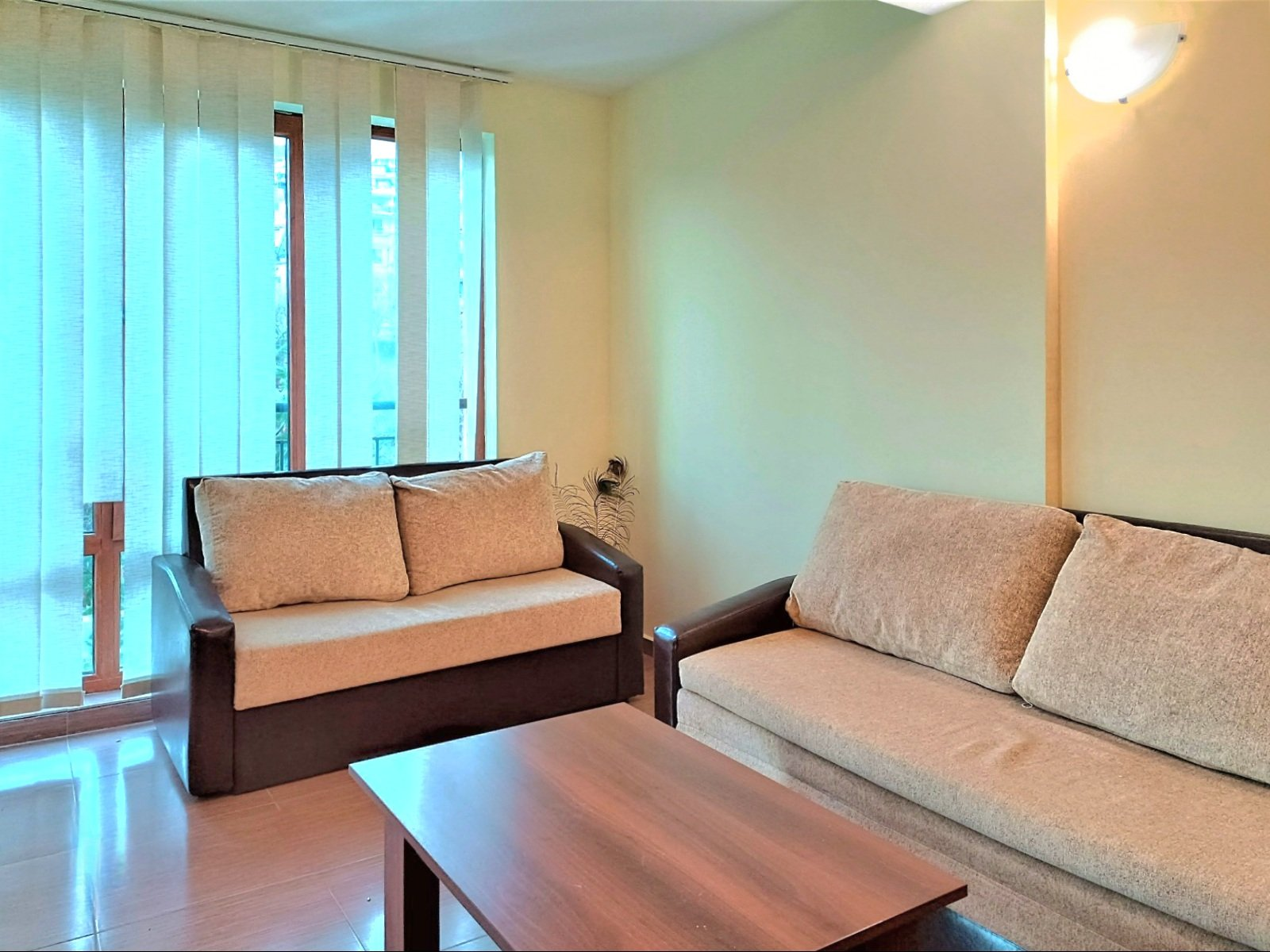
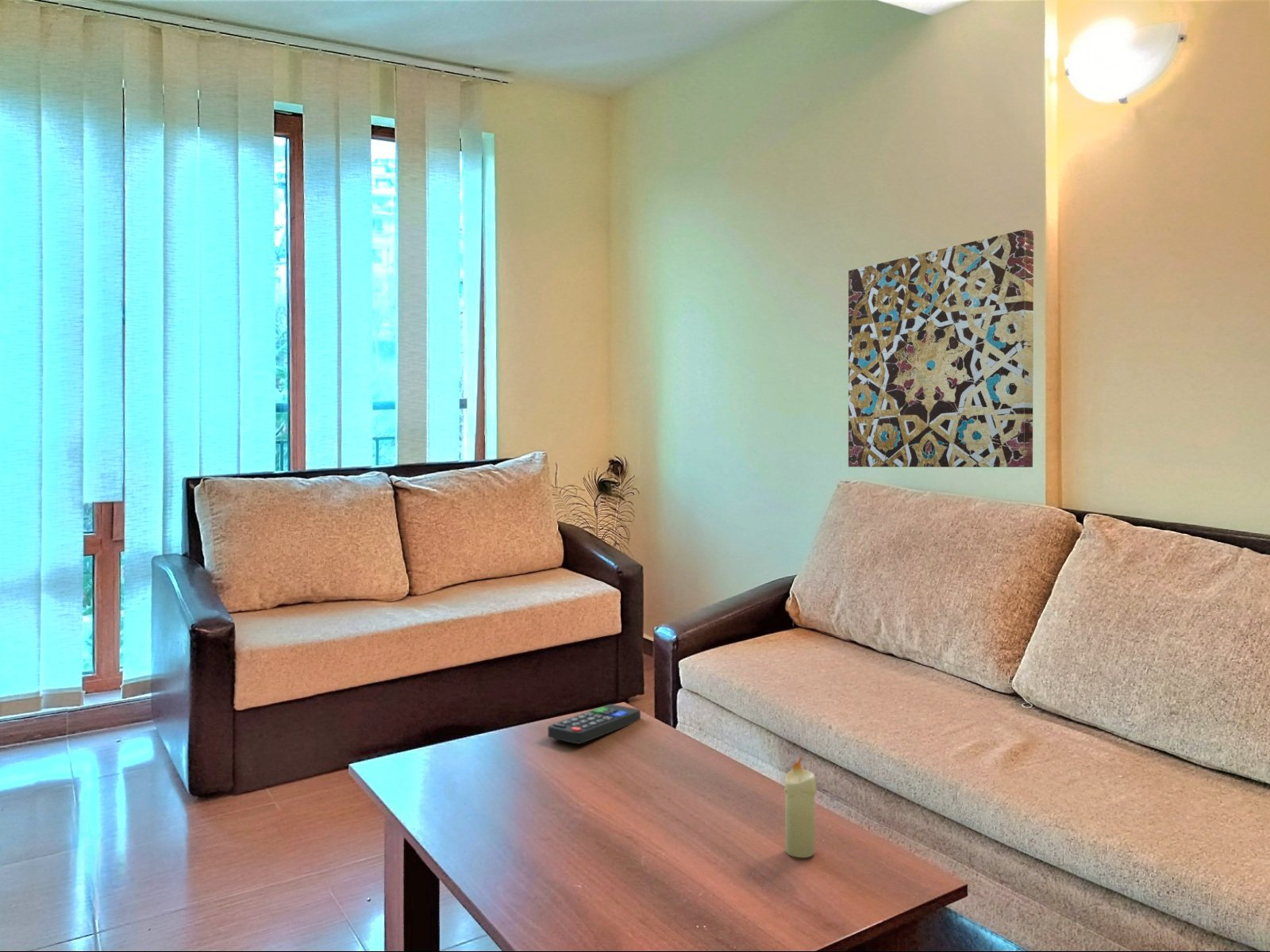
+ remote control [547,704,641,745]
+ candle [783,756,818,858]
+ wall art [848,228,1034,468]
